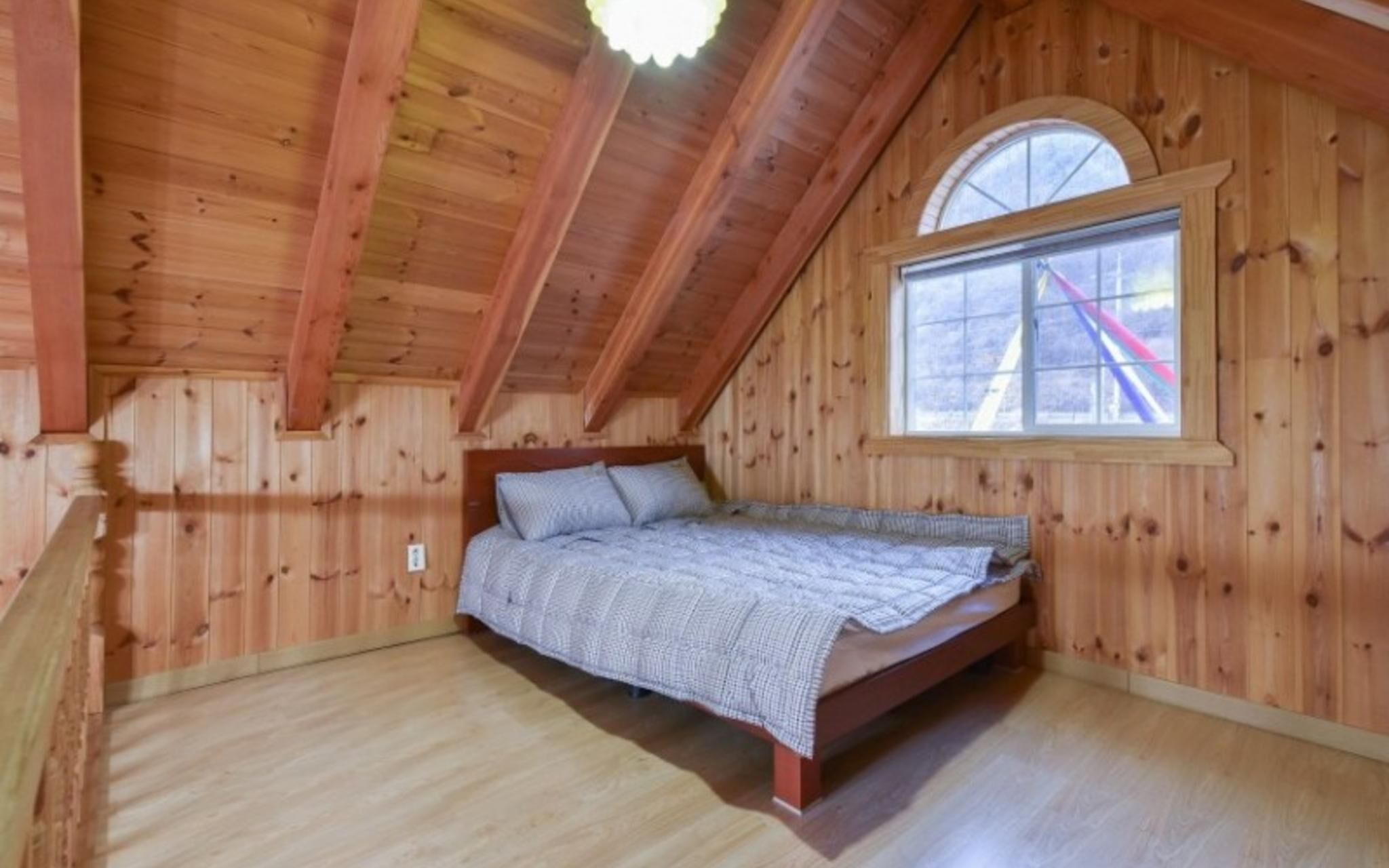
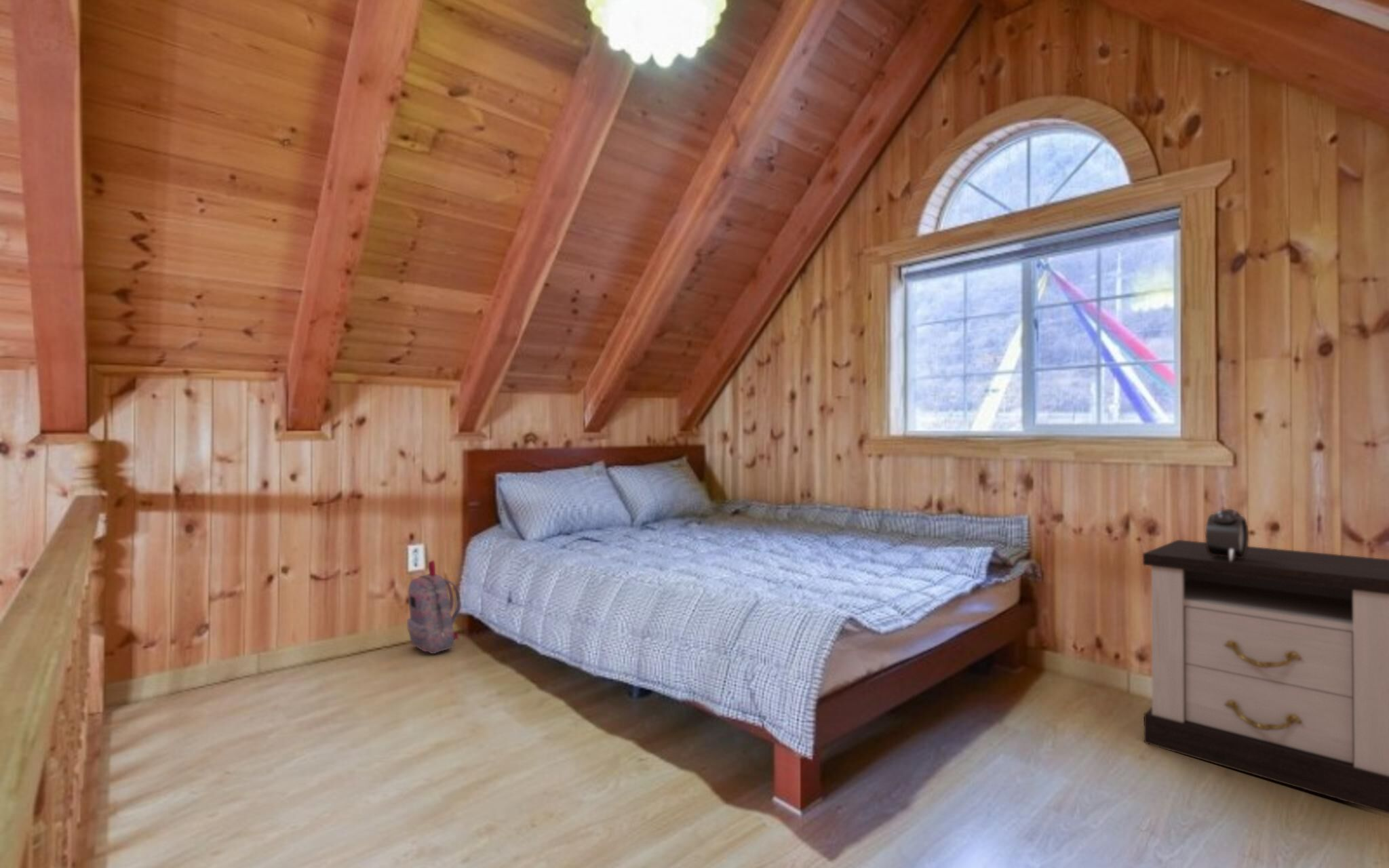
+ nightstand [1142,539,1389,814]
+ alarm clock [1205,508,1249,561]
+ backpack [406,559,462,654]
